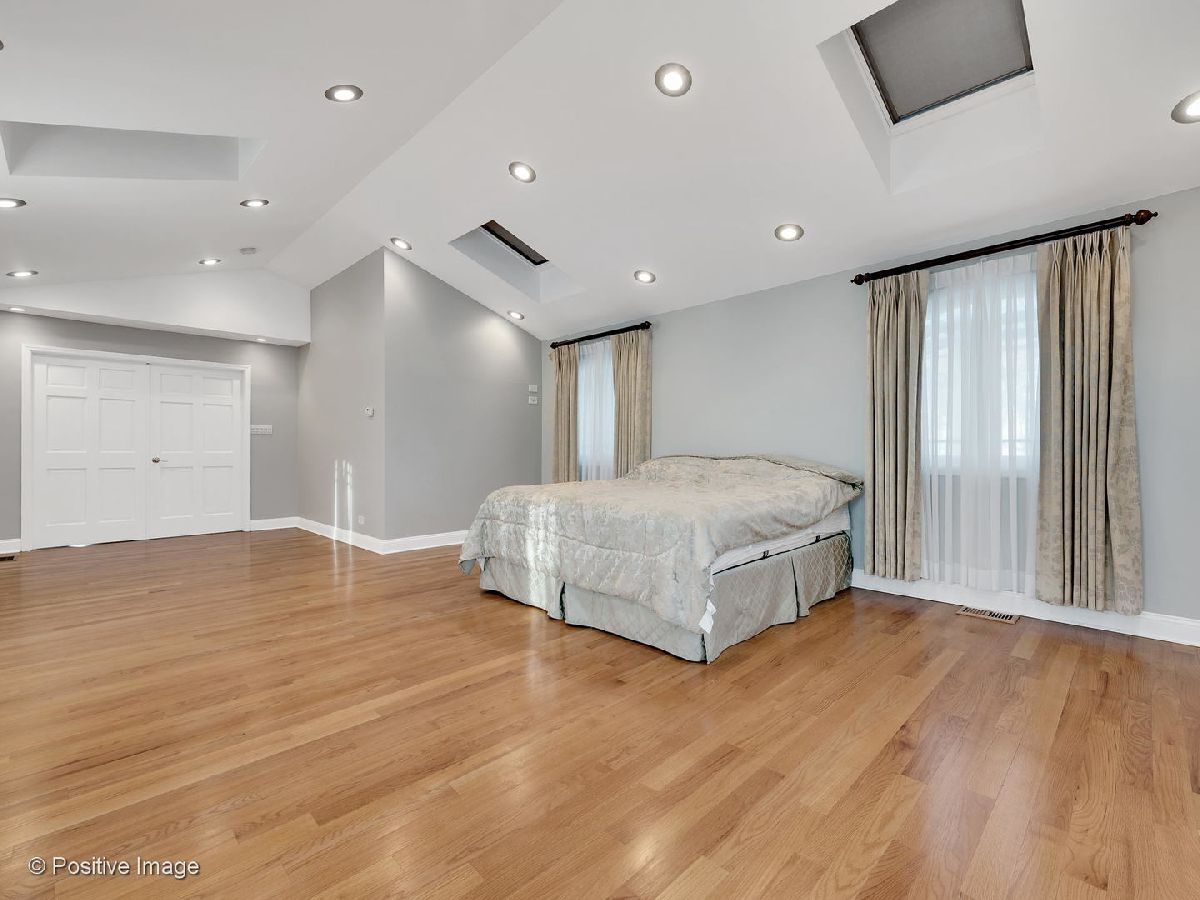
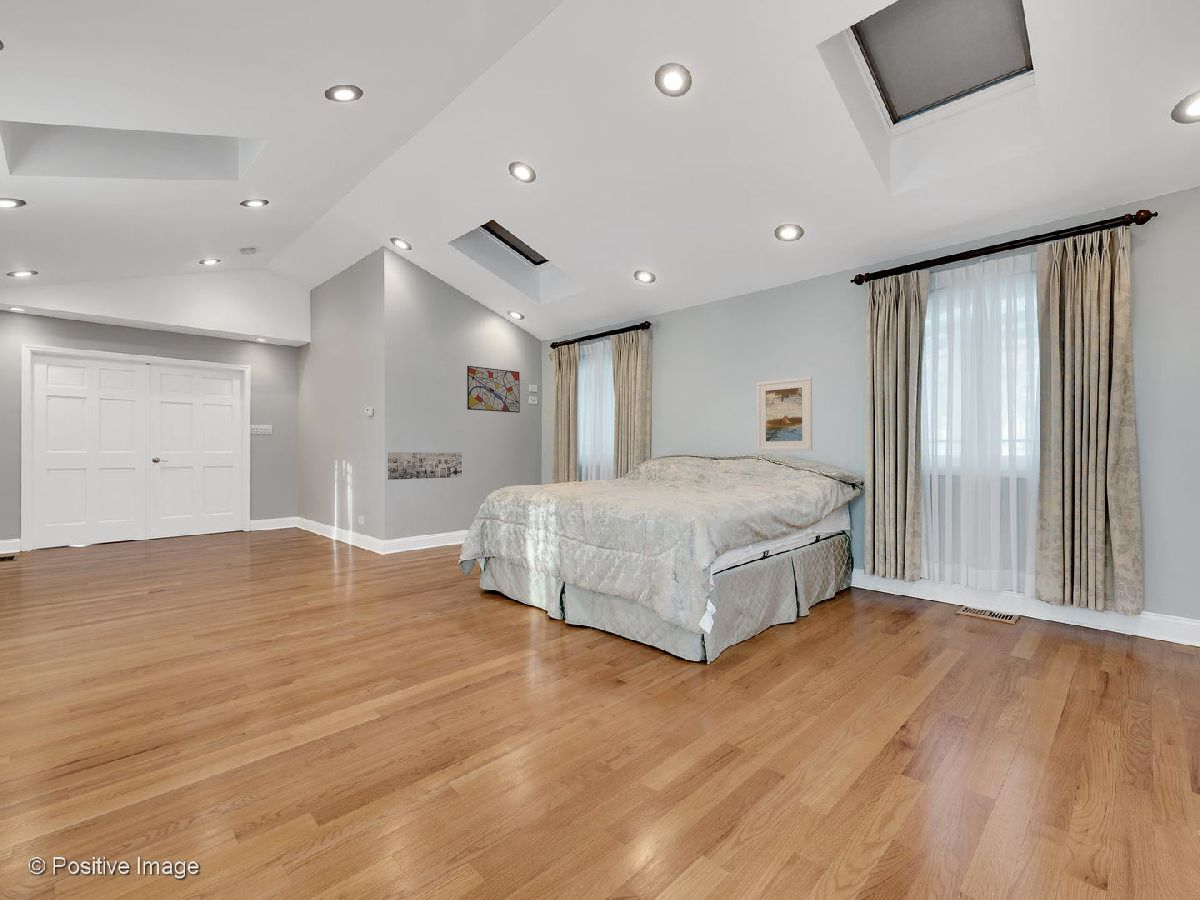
+ wall art [387,451,463,481]
+ wall art [466,365,521,414]
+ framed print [756,376,813,452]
